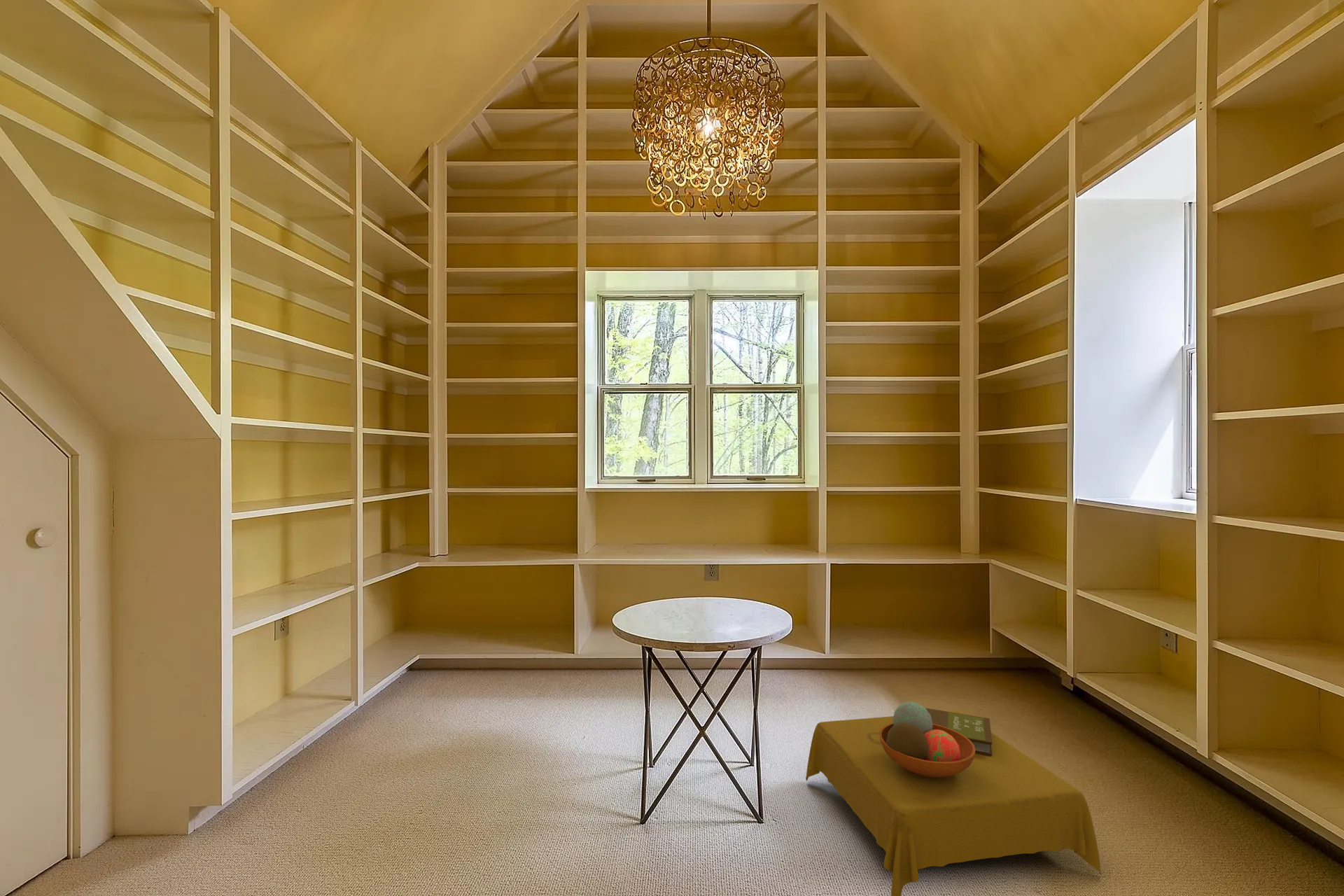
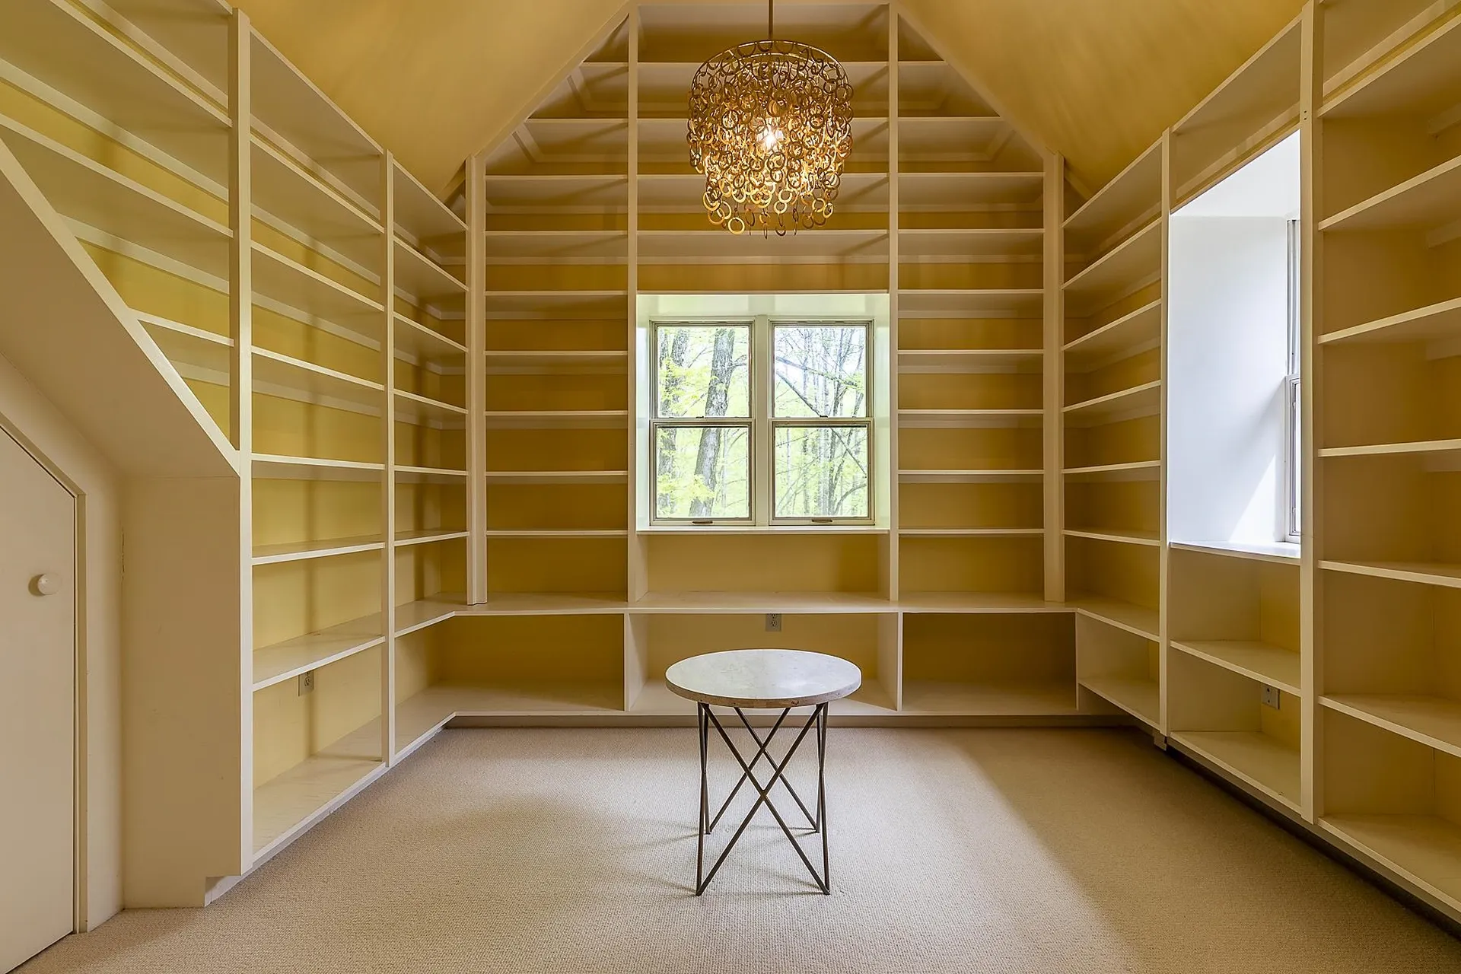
- side table [805,701,1102,896]
